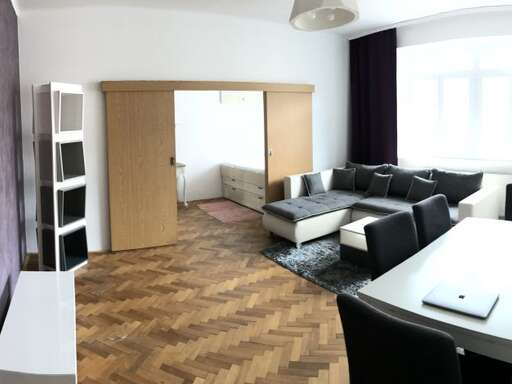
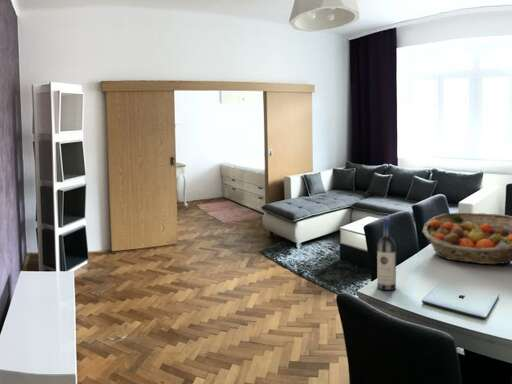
+ wine bottle [376,217,397,291]
+ fruit basket [421,212,512,265]
